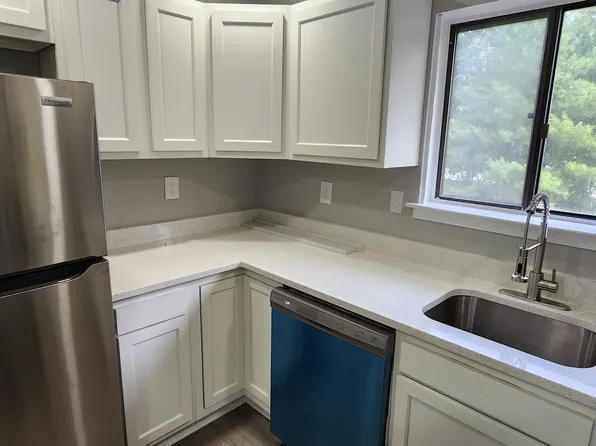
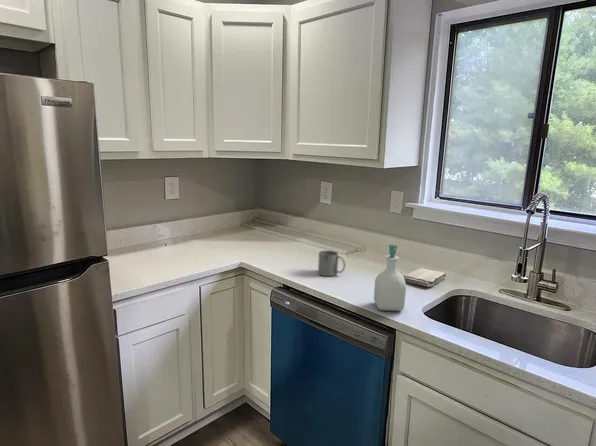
+ soap bottle [373,243,407,312]
+ mug [317,250,346,277]
+ washcloth [403,267,447,288]
